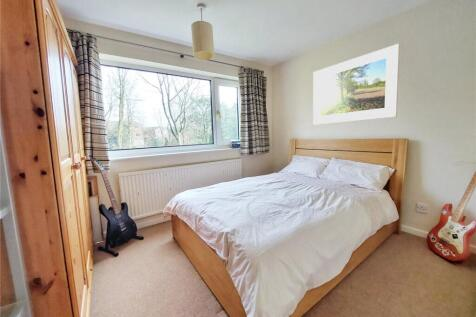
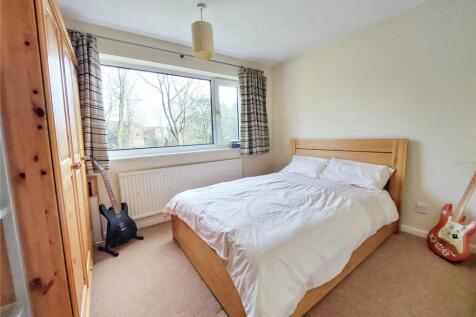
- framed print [312,43,401,126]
